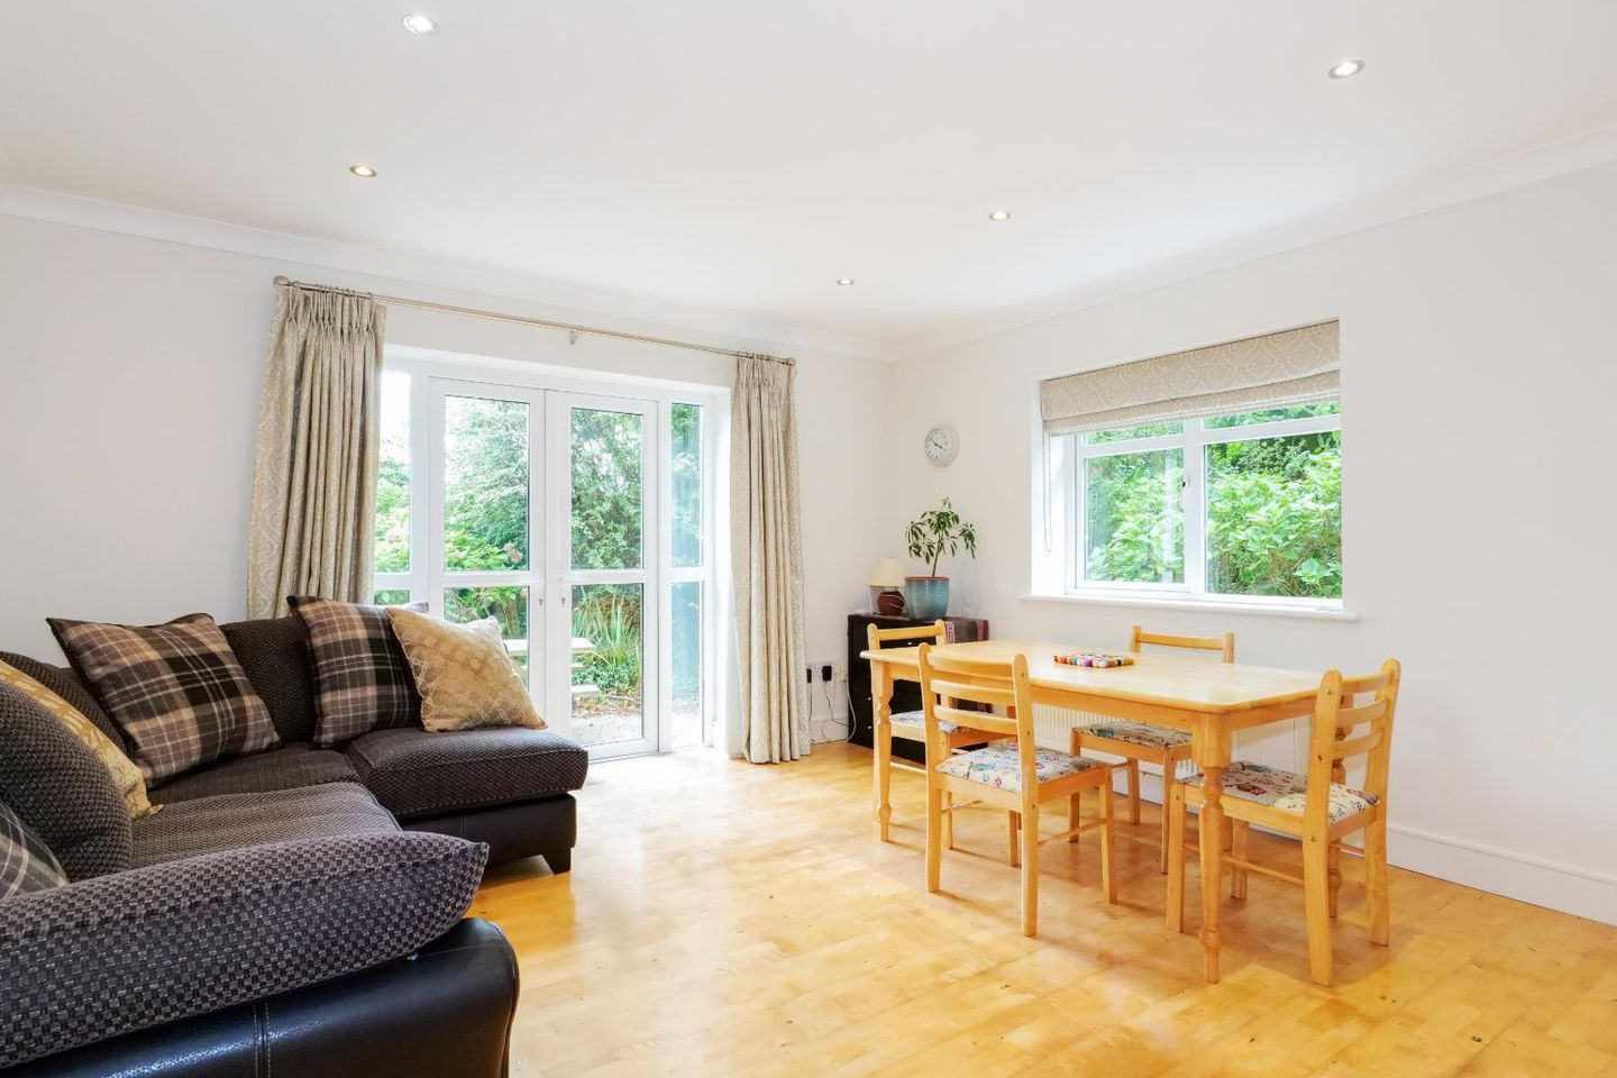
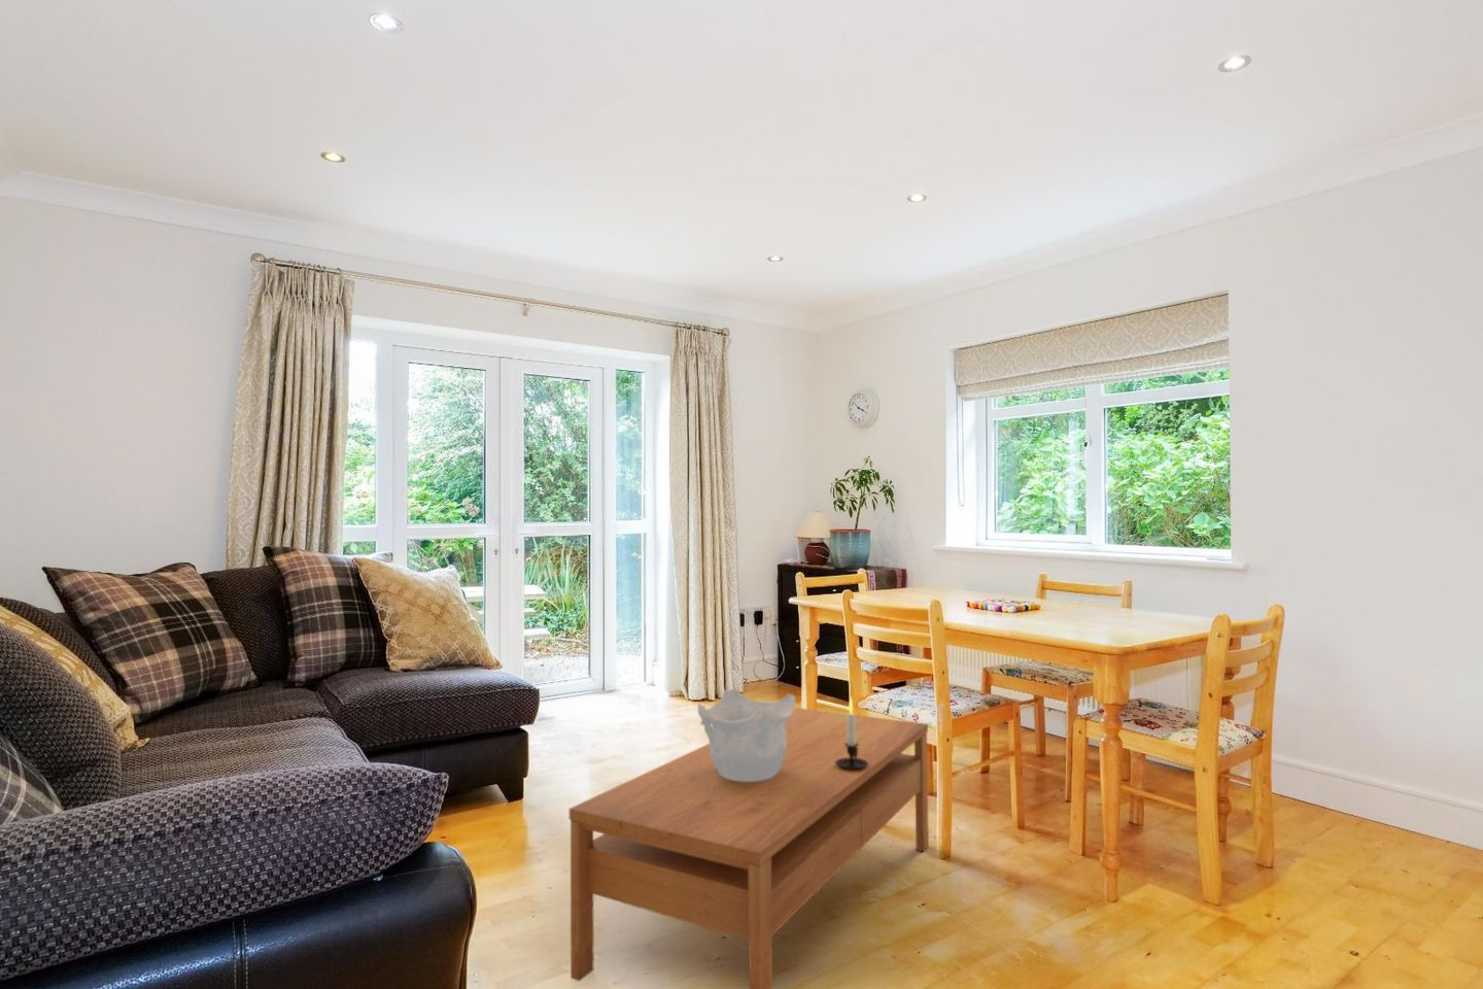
+ candle [835,695,868,769]
+ decorative bowl [697,688,796,781]
+ coffee table [568,706,930,989]
